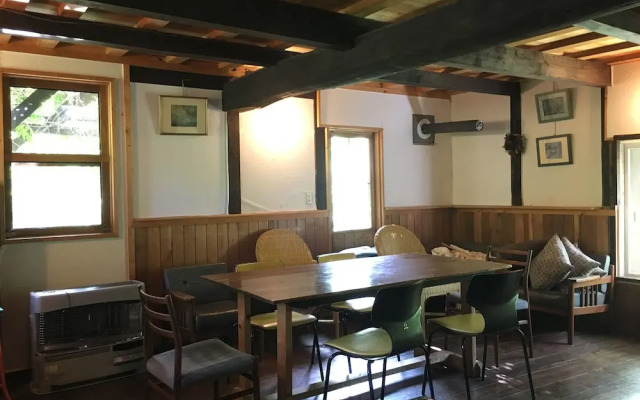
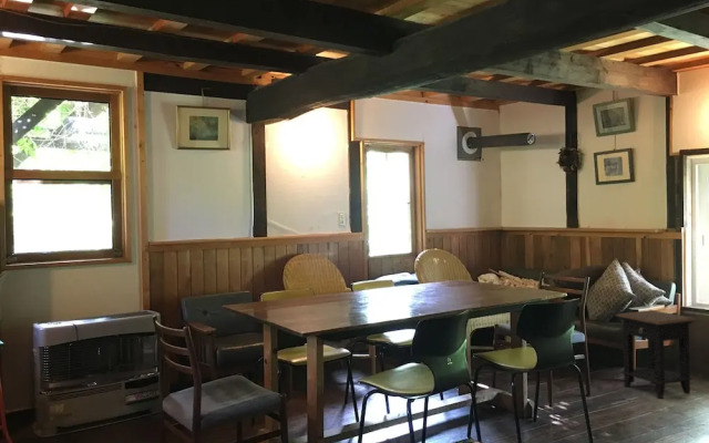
+ side table [615,309,698,400]
